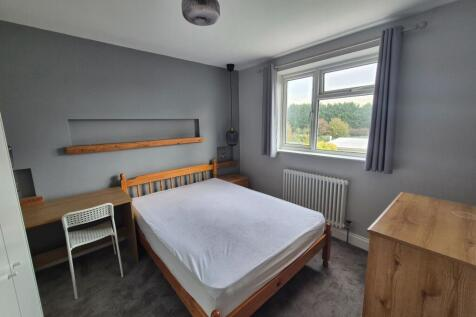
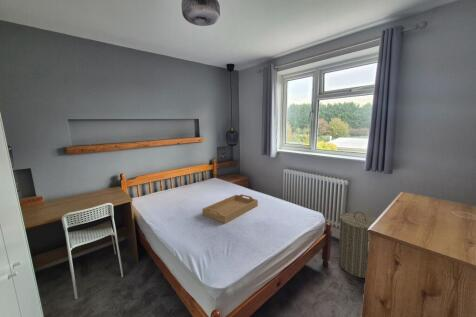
+ laundry hamper [337,211,377,279]
+ serving tray [202,193,259,224]
